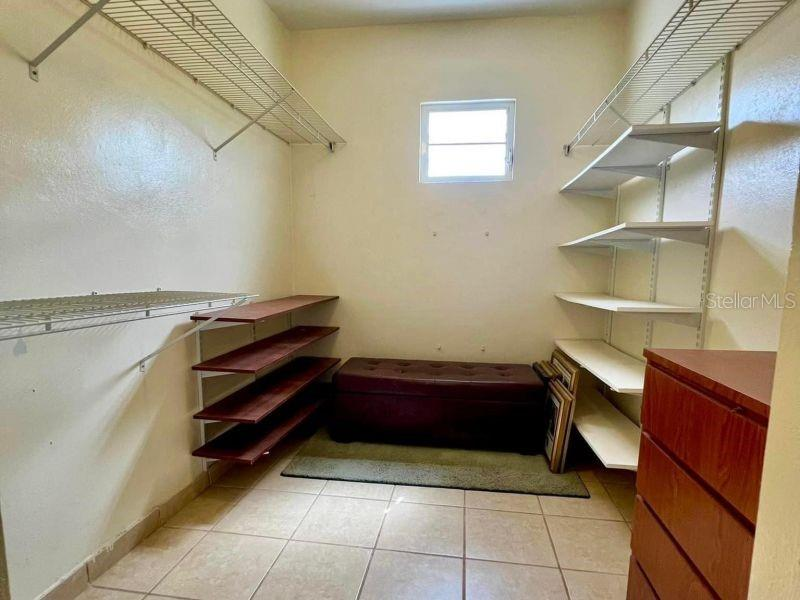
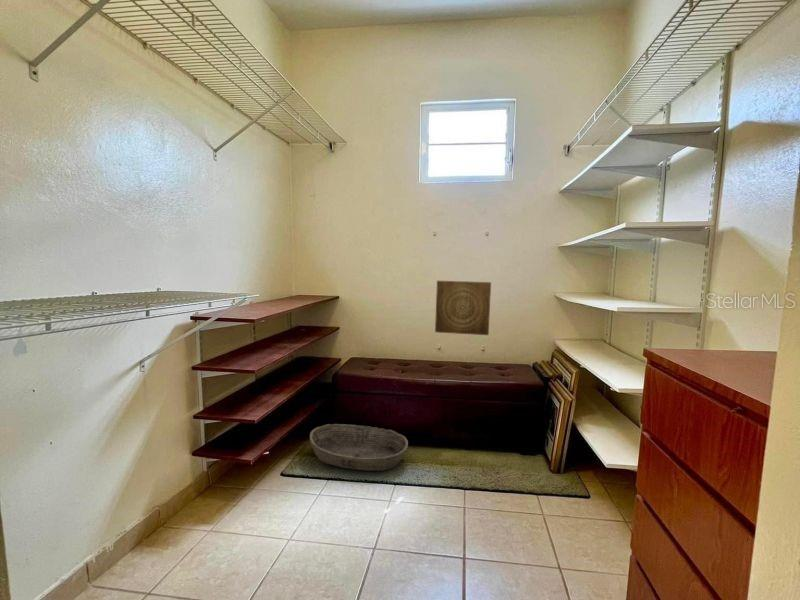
+ wall art [434,280,492,336]
+ basket [309,423,409,472]
